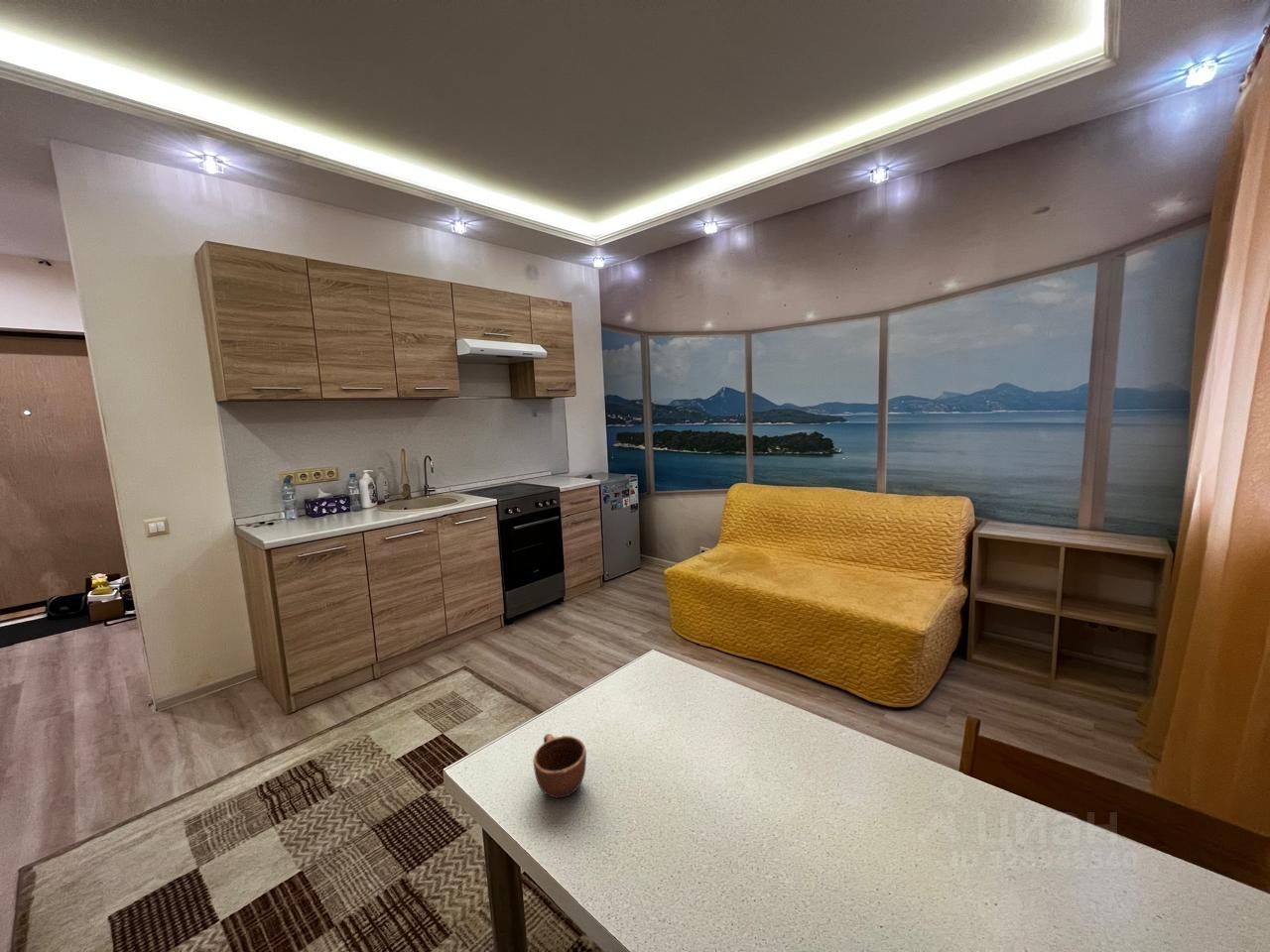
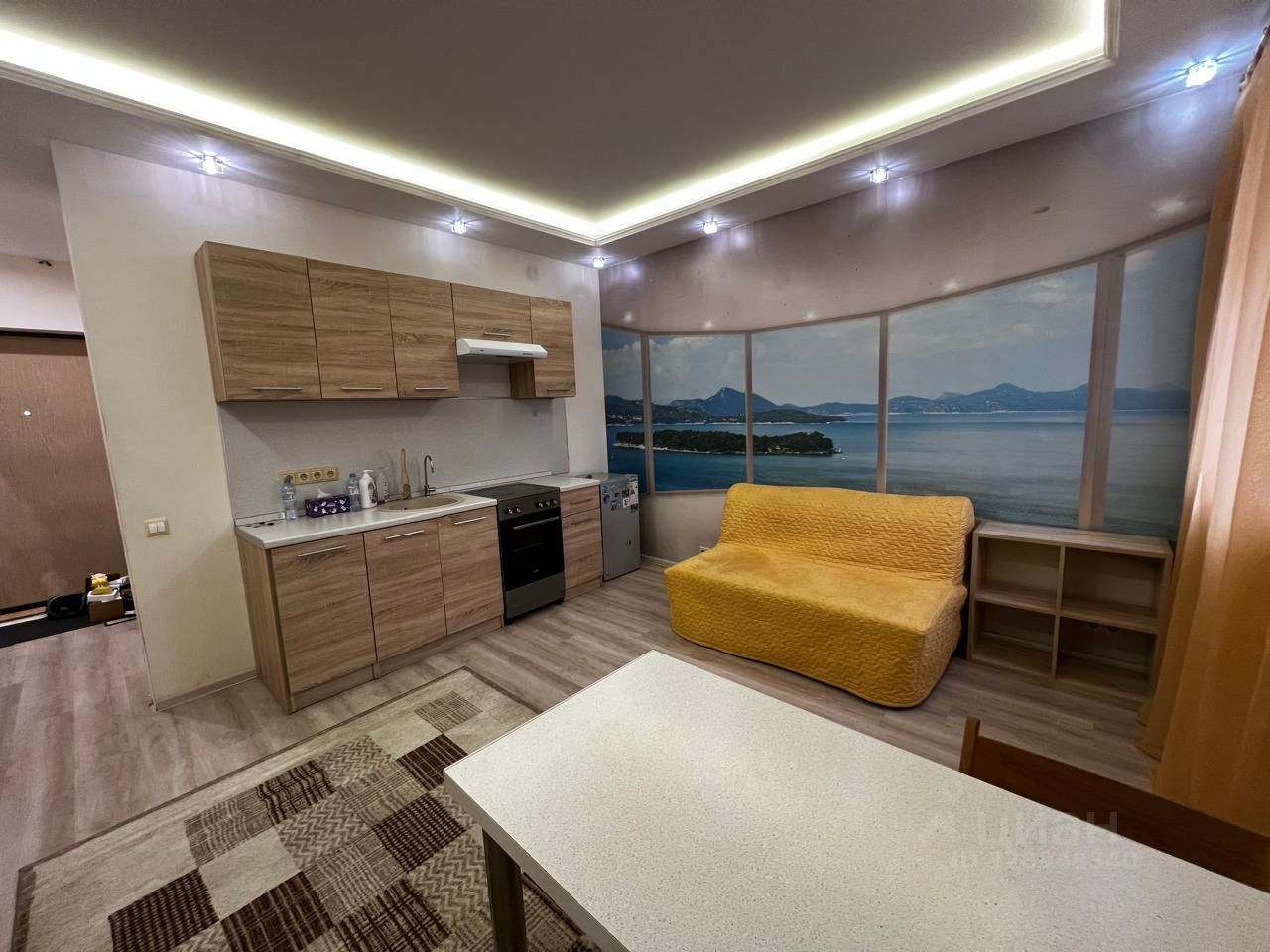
- mug [532,733,587,799]
